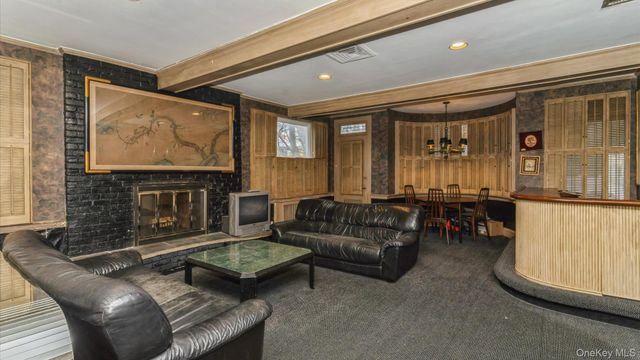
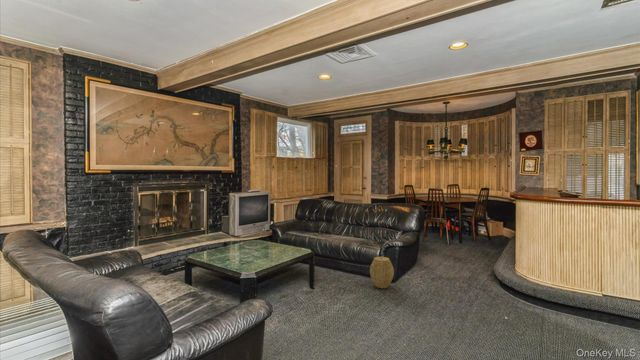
+ woven basket [369,256,395,289]
